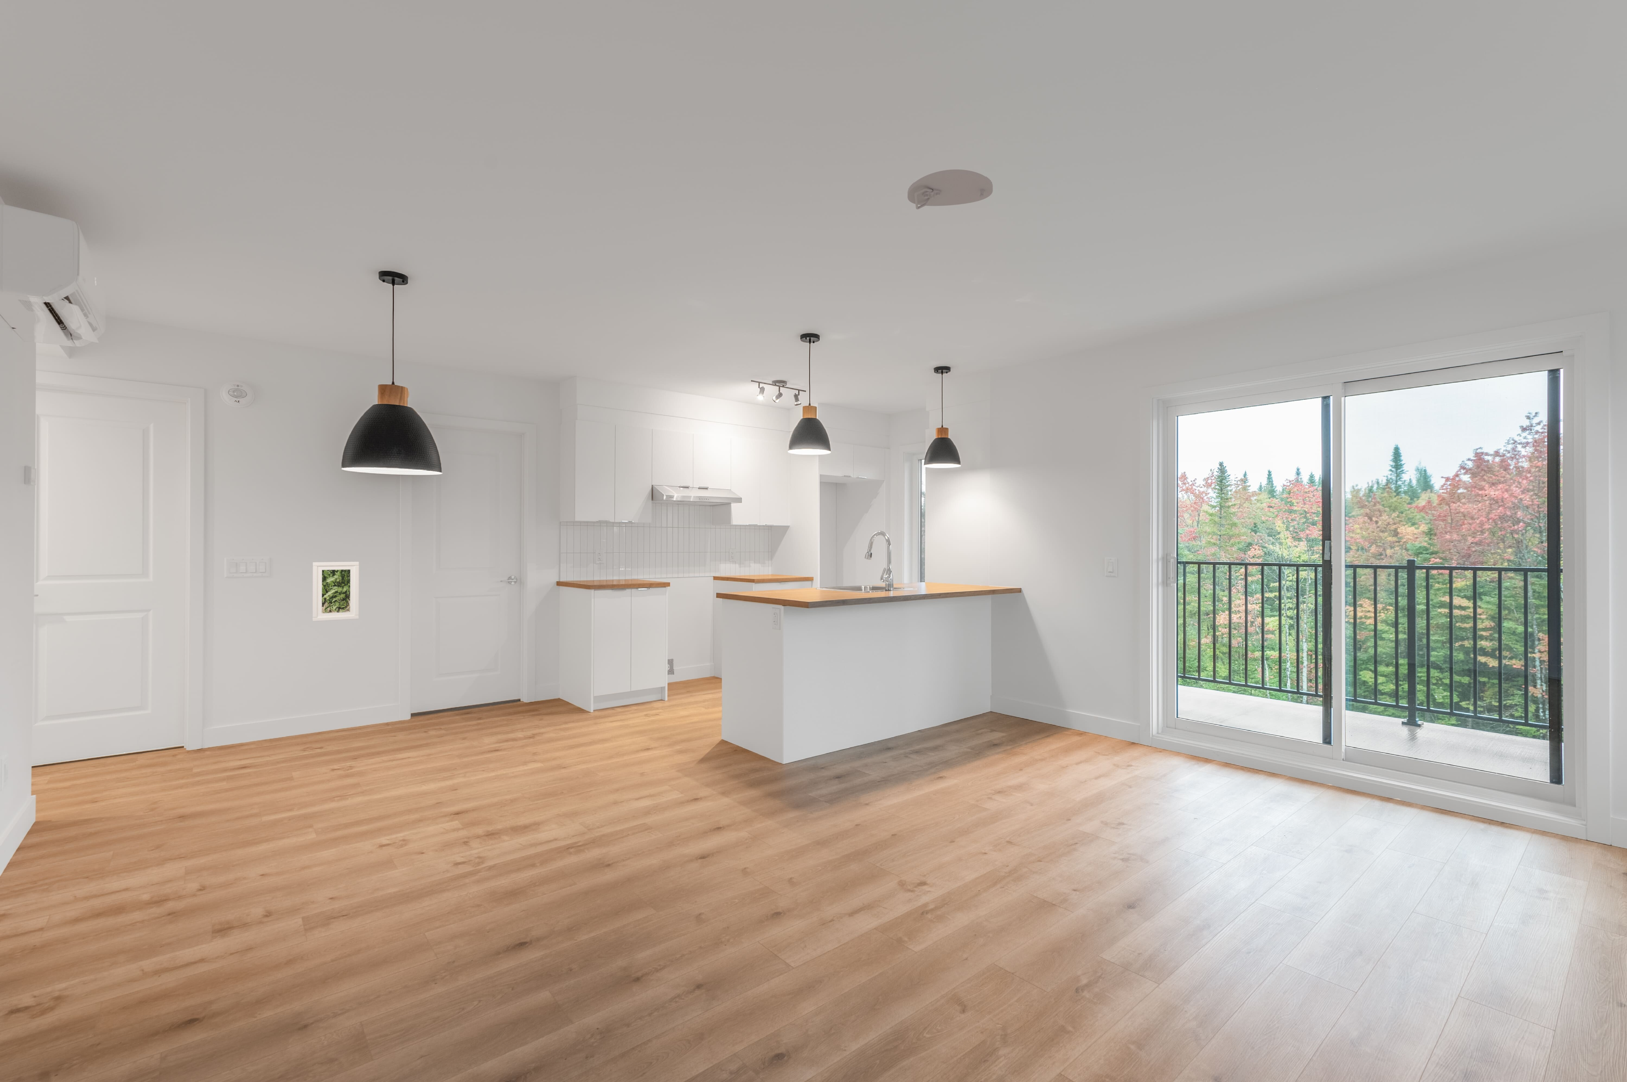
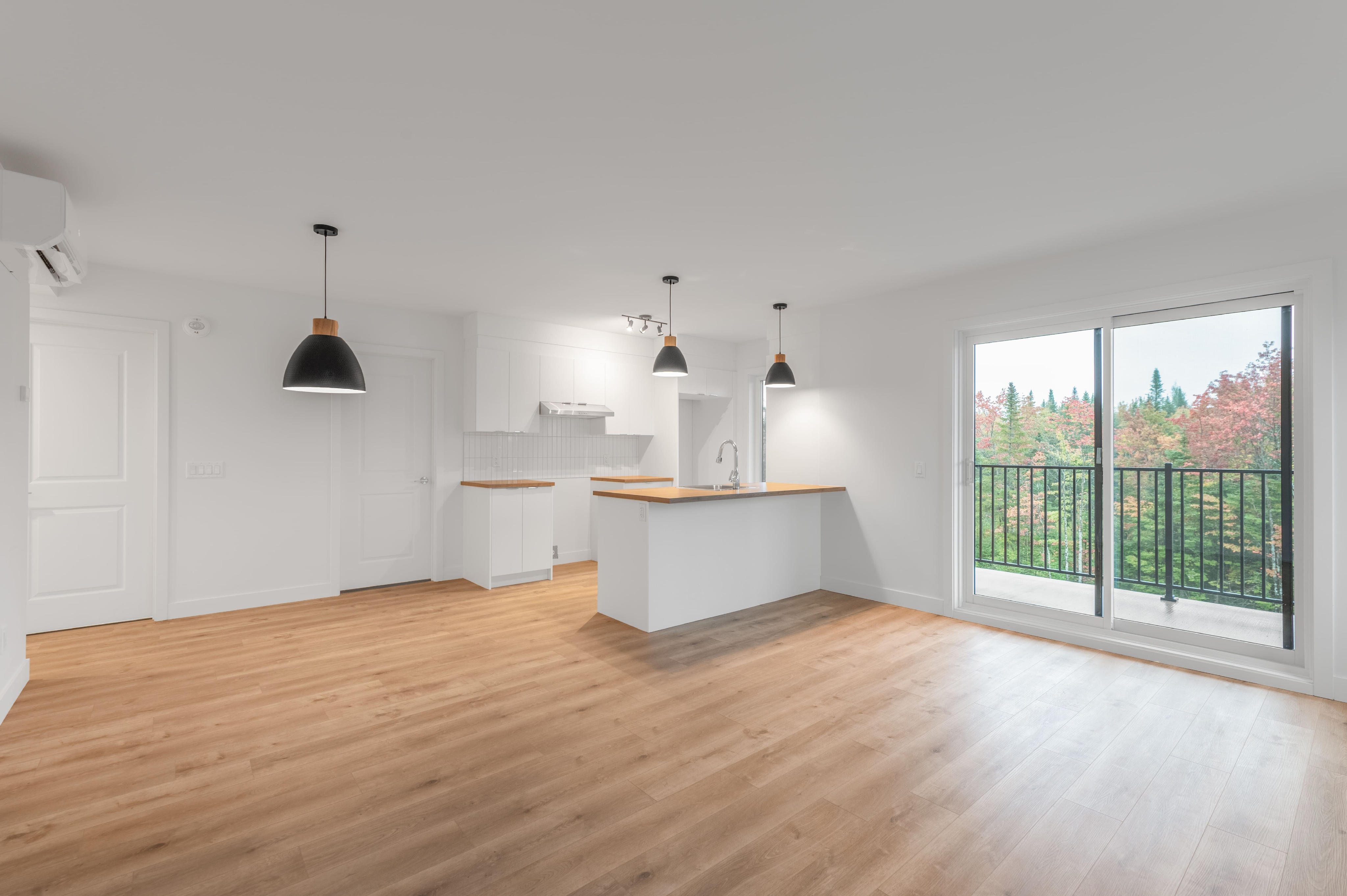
- smoke detector [907,169,993,210]
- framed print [312,562,360,622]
